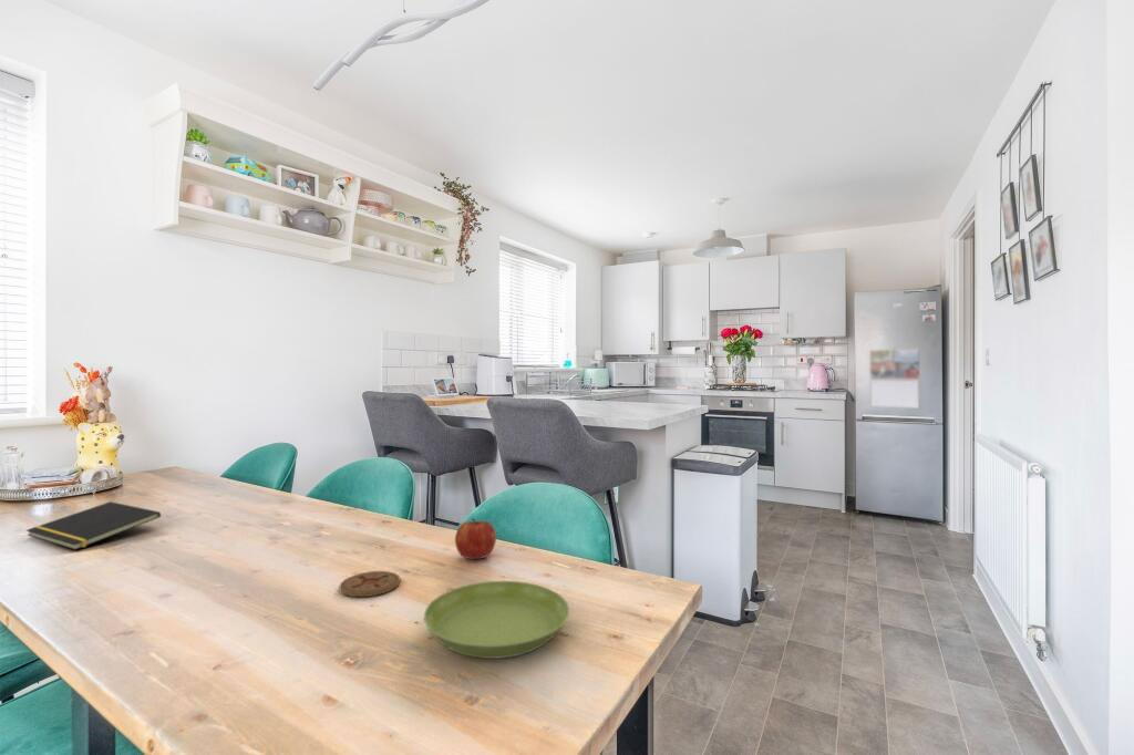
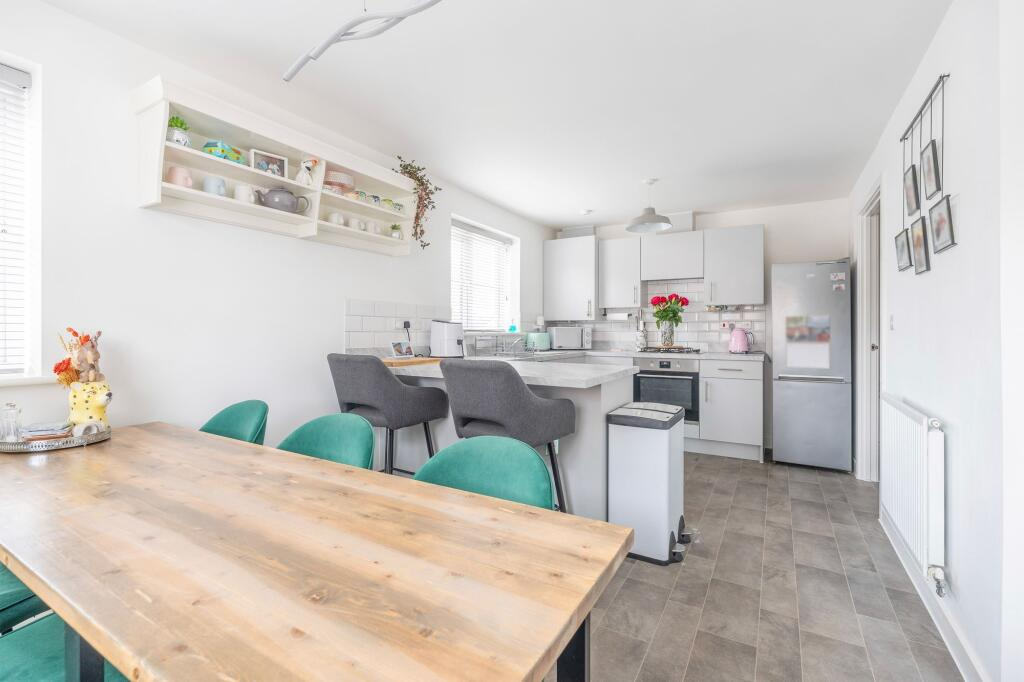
- coaster [339,570,401,598]
- notepad [25,500,162,551]
- fruit [454,517,497,560]
- saucer [423,580,570,660]
